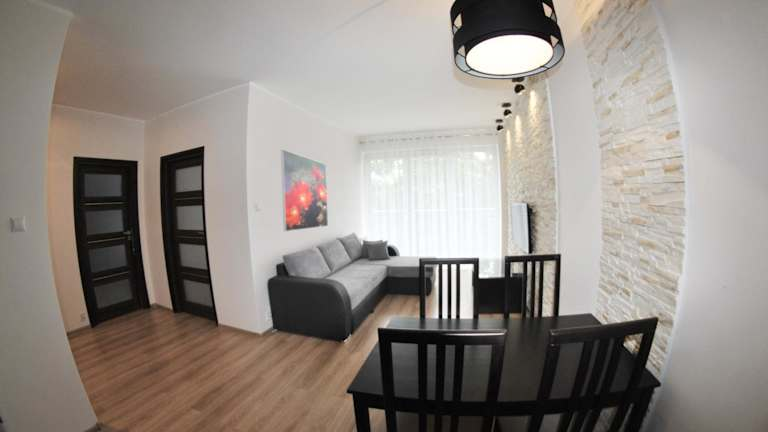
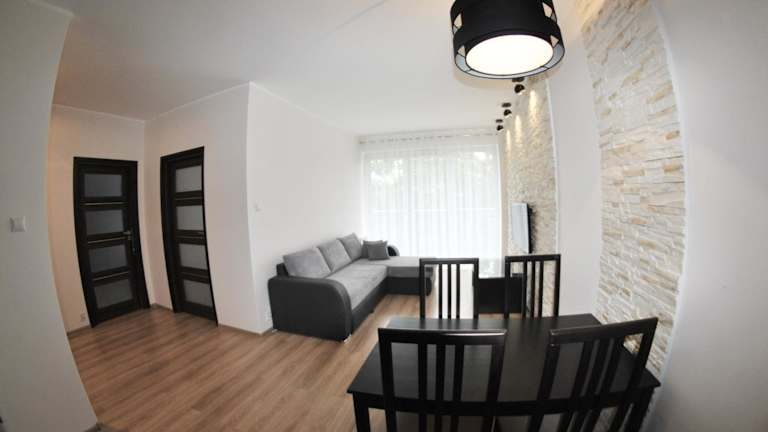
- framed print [280,148,329,232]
